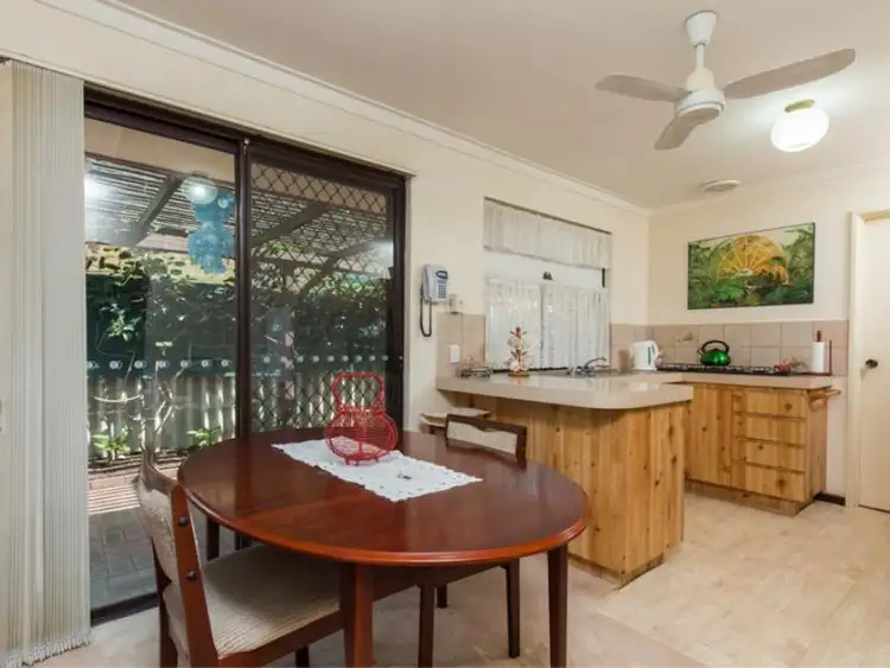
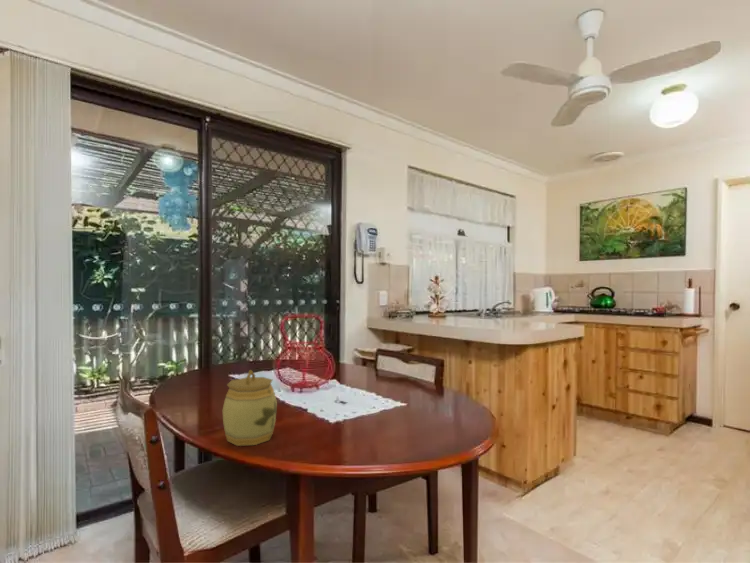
+ jar [222,369,278,447]
